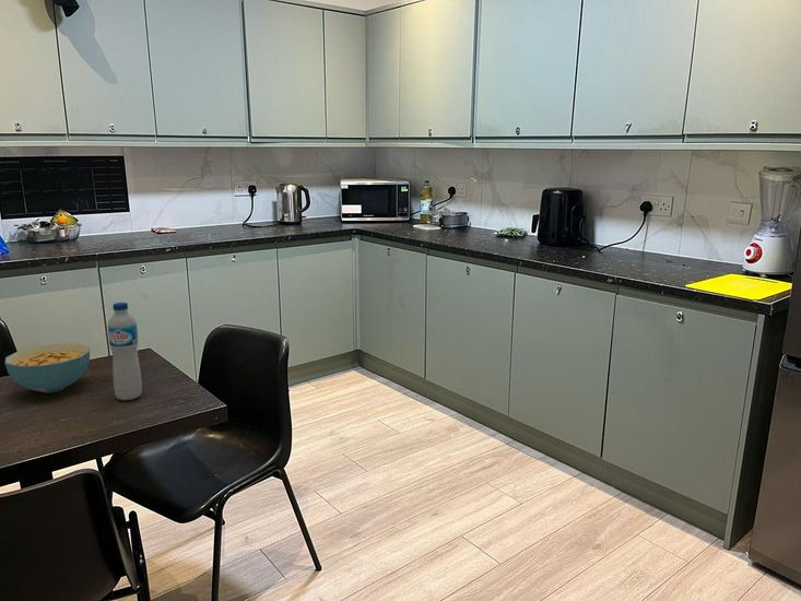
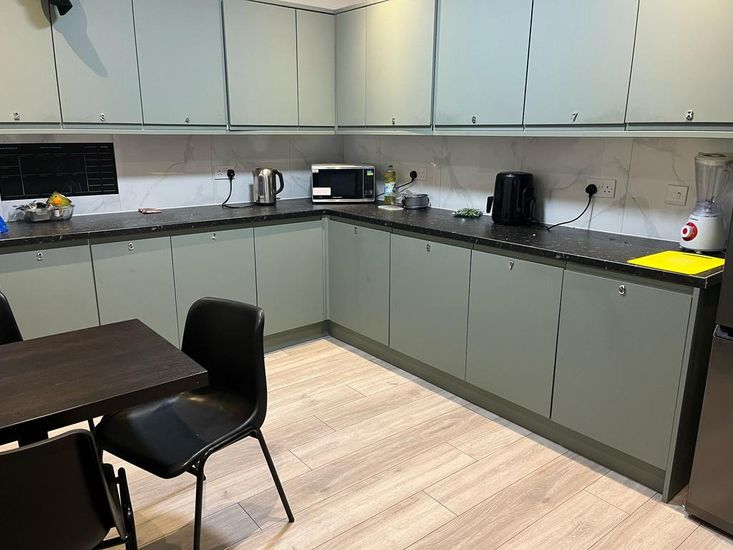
- cereal bowl [4,343,91,393]
- water bottle [107,302,143,401]
